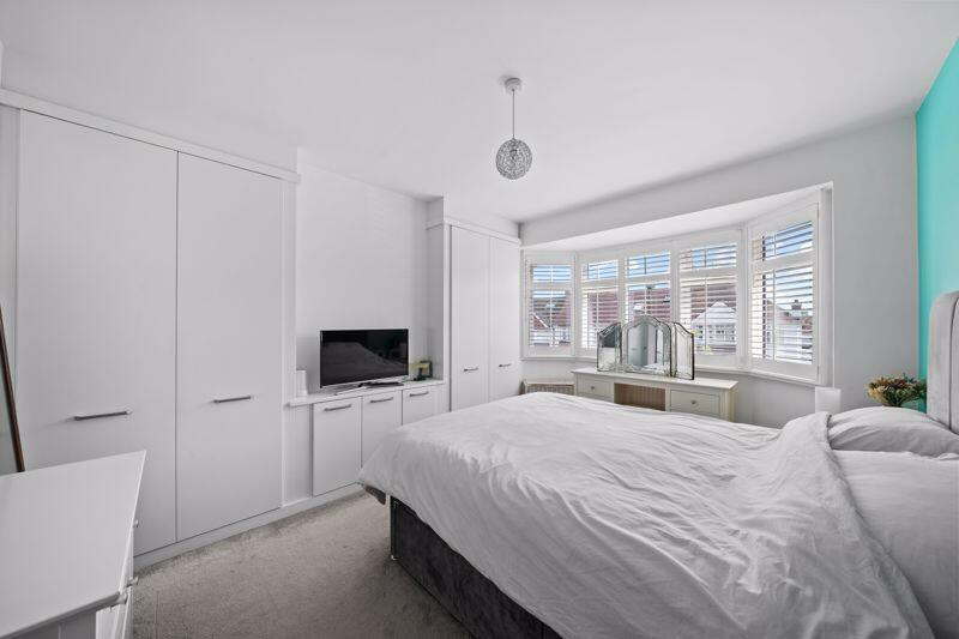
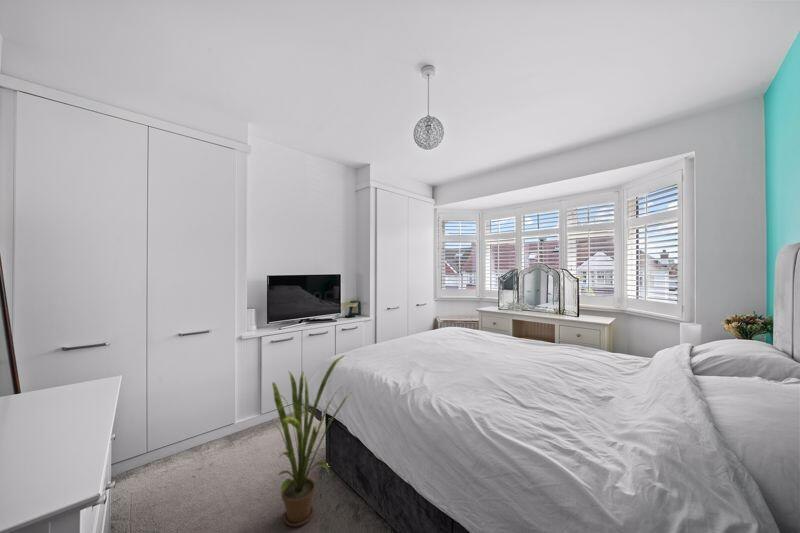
+ house plant [271,354,352,528]
